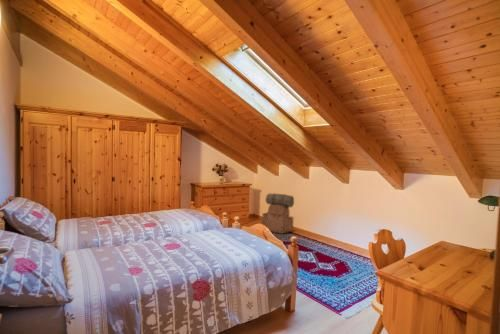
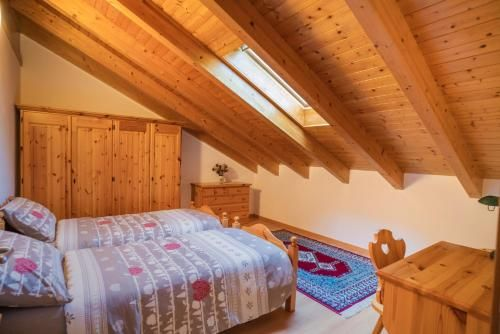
- backpack [260,192,295,235]
